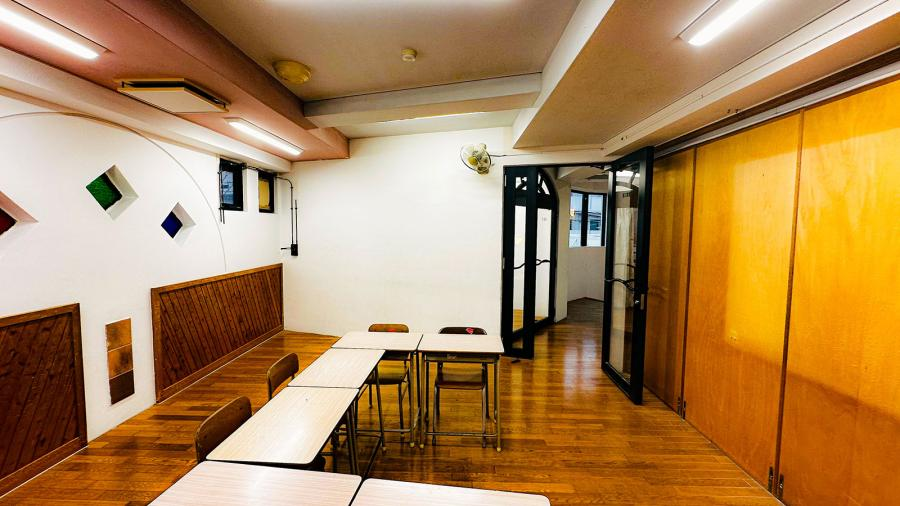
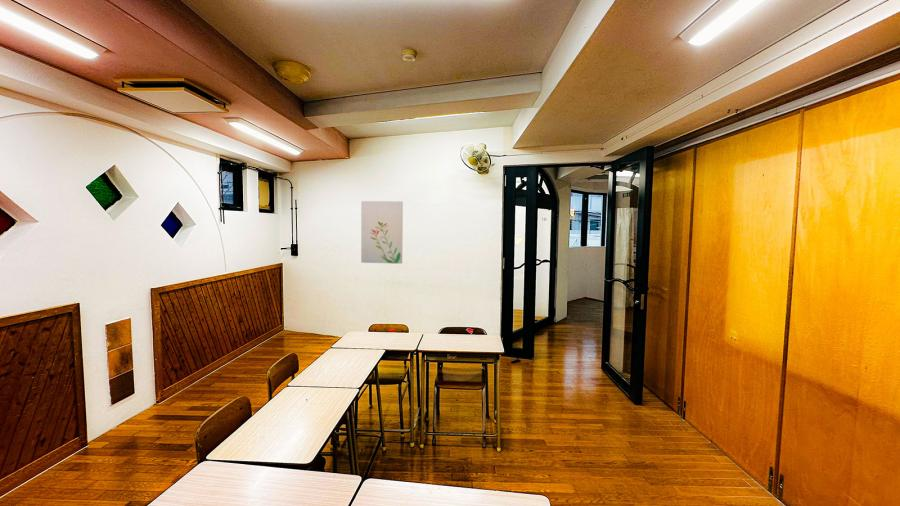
+ wall art [360,200,404,265]
